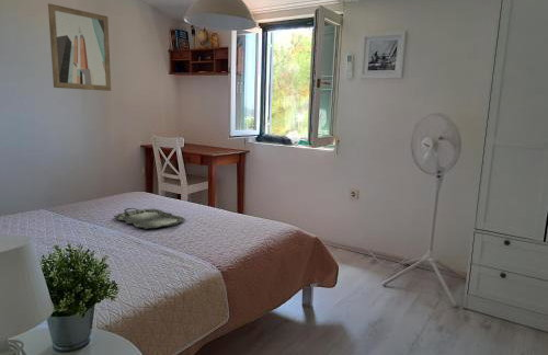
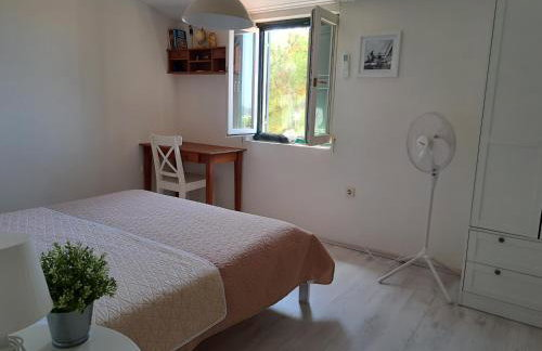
- serving tray [113,207,186,230]
- wall art [47,2,112,92]
